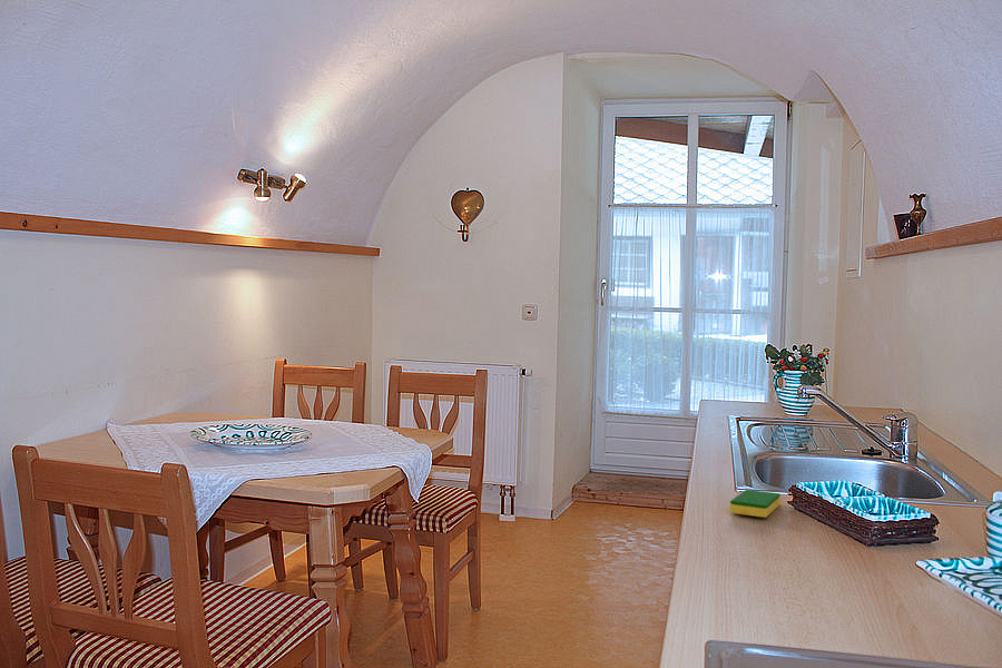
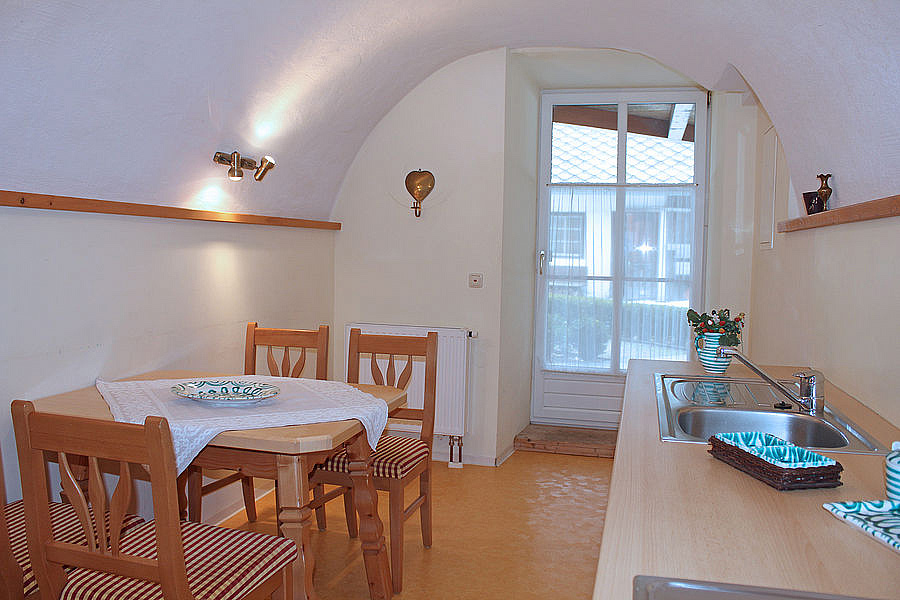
- dish sponge [729,489,782,519]
